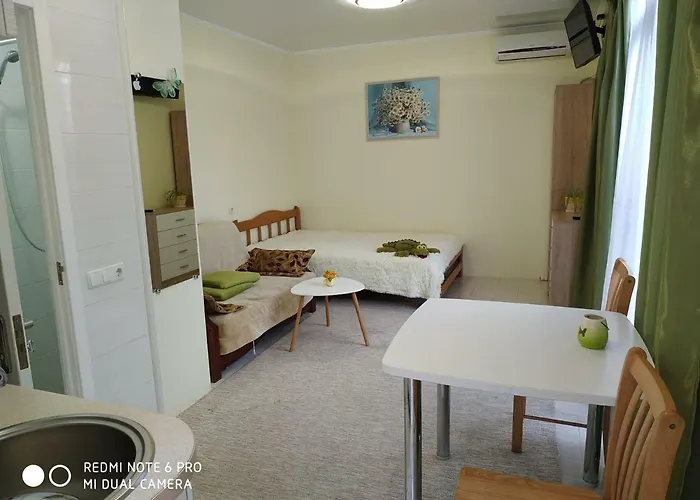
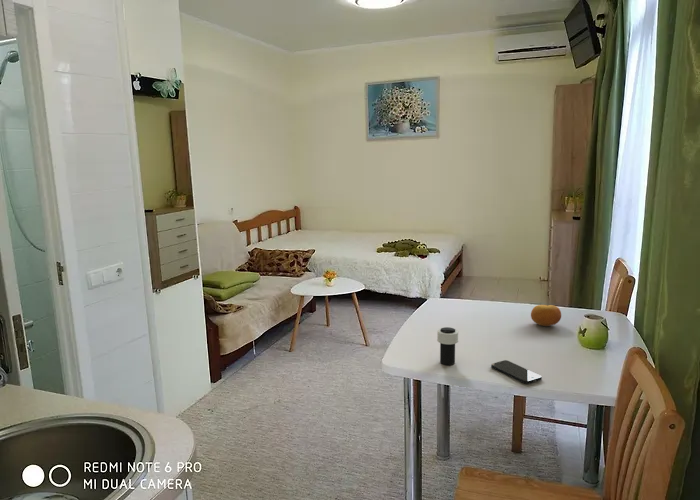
+ smartphone [490,359,543,385]
+ cup [436,326,459,366]
+ fruit [530,304,562,327]
